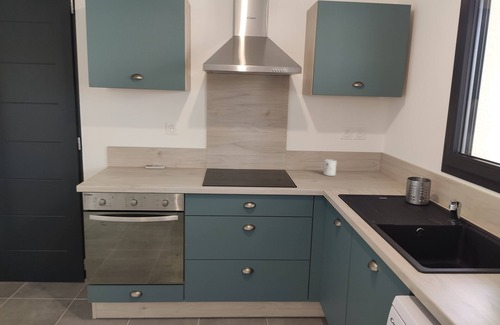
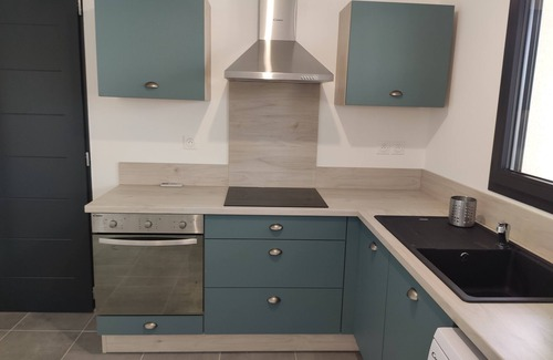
- mug [320,158,338,177]
